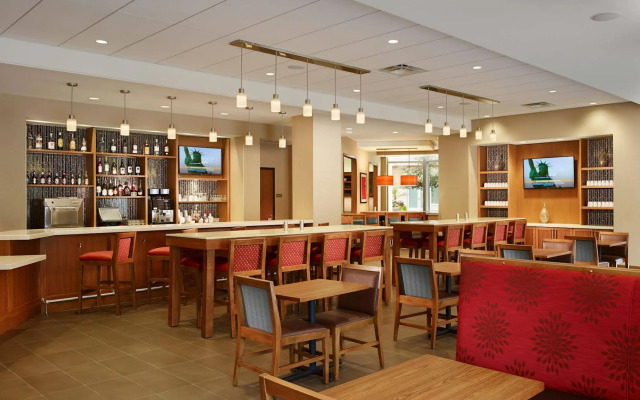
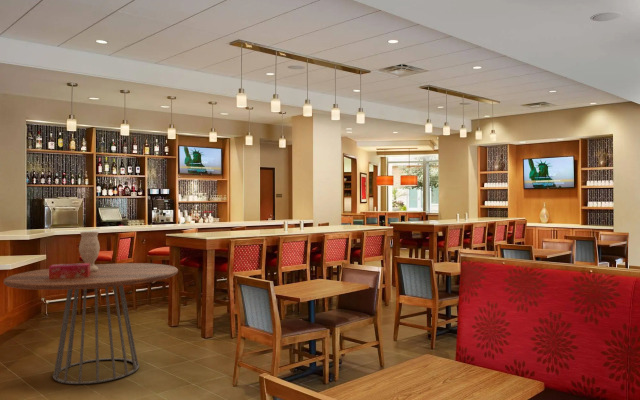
+ tissue box [48,262,90,279]
+ dining table [3,262,179,385]
+ vase [78,231,101,272]
